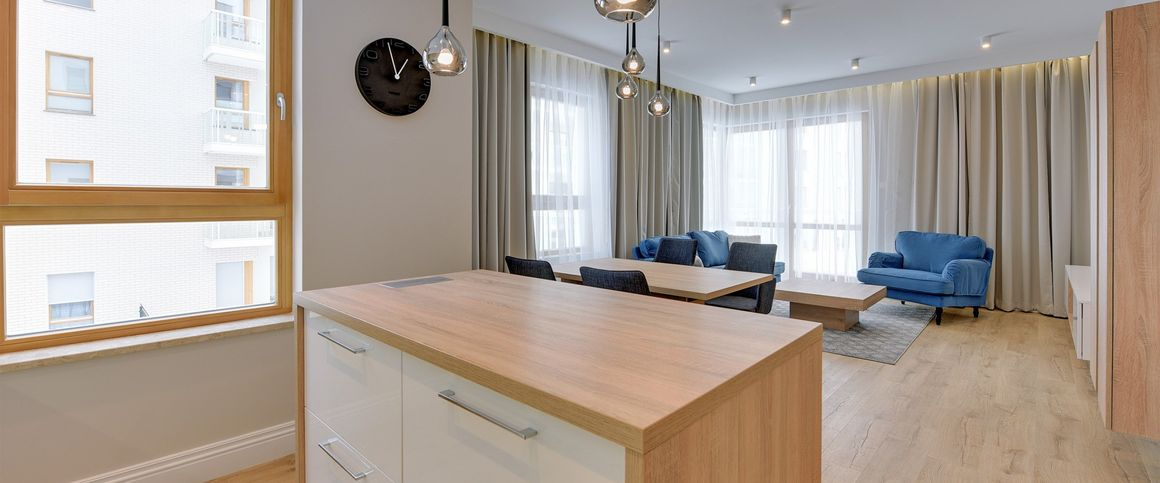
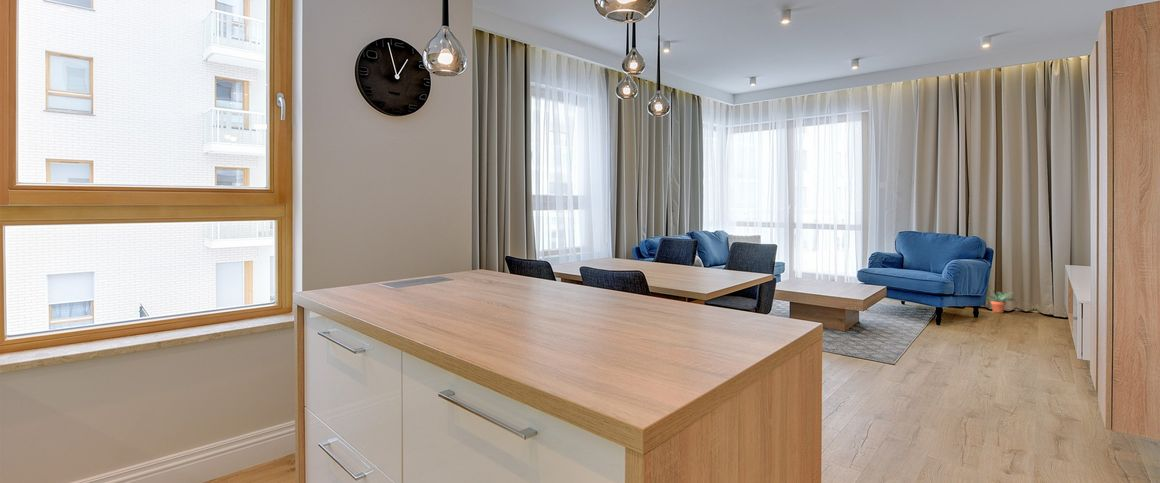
+ potted plant [986,287,1018,314]
